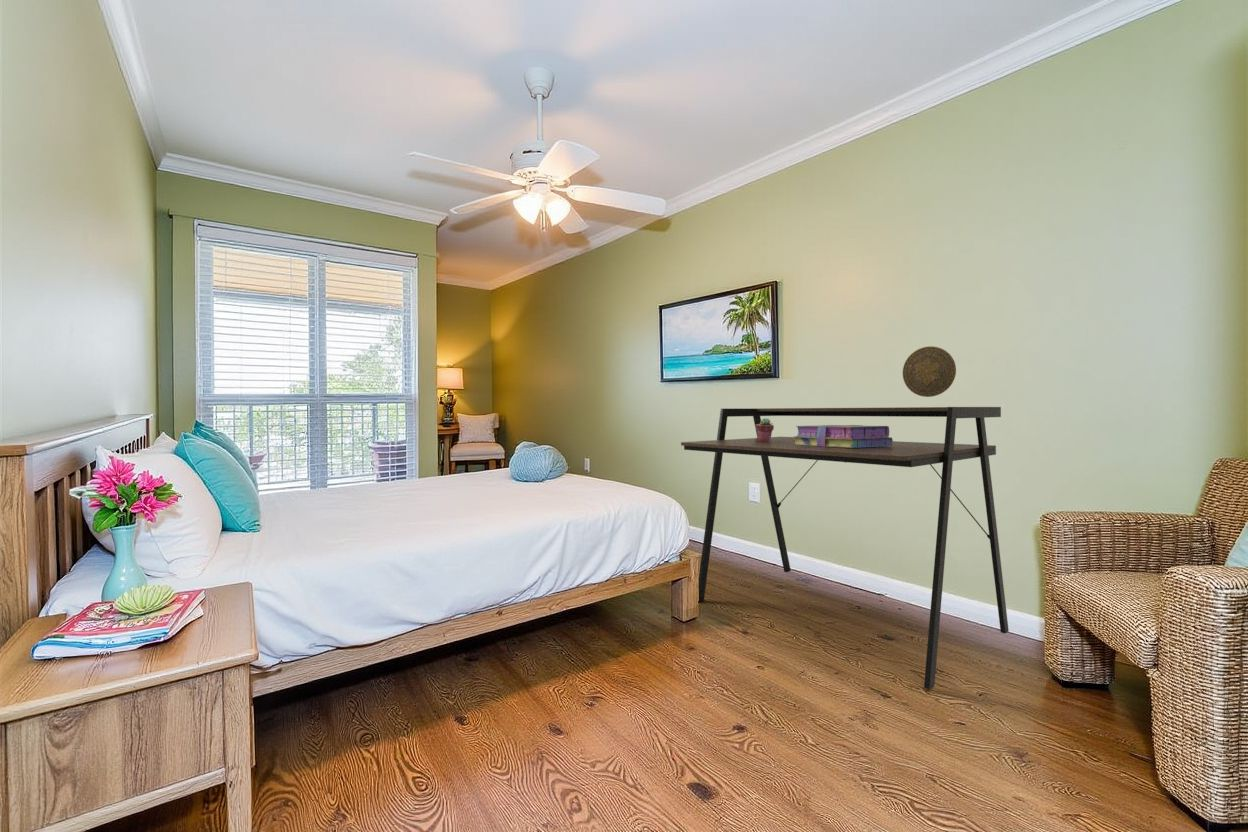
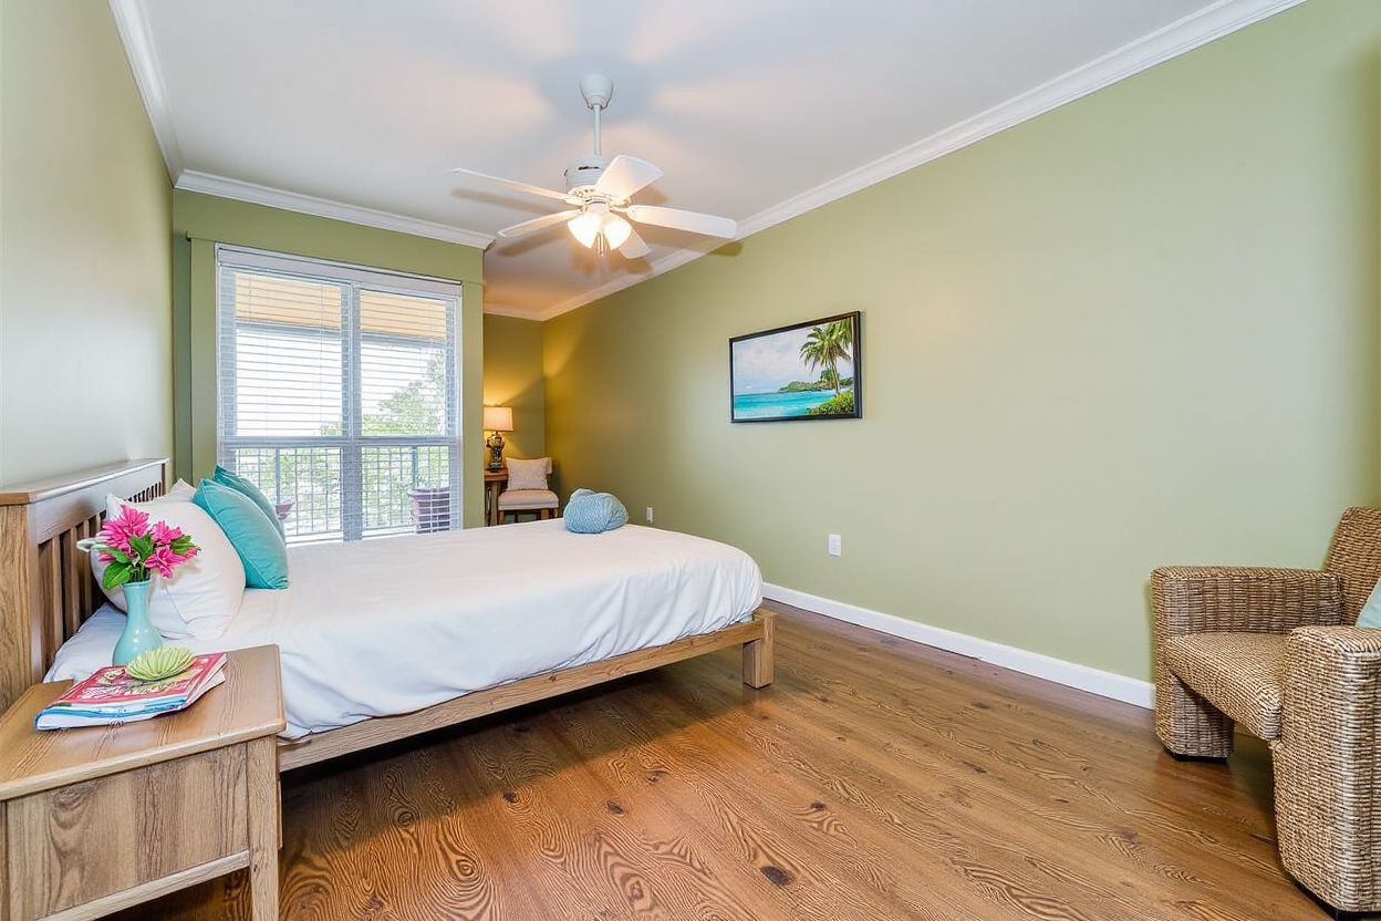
- stack of books [793,424,894,448]
- potted succulent [754,417,775,442]
- desk [680,406,1010,690]
- decorative plate [902,345,957,398]
